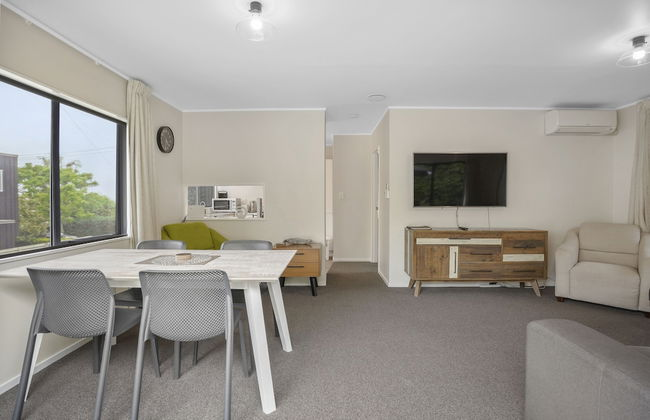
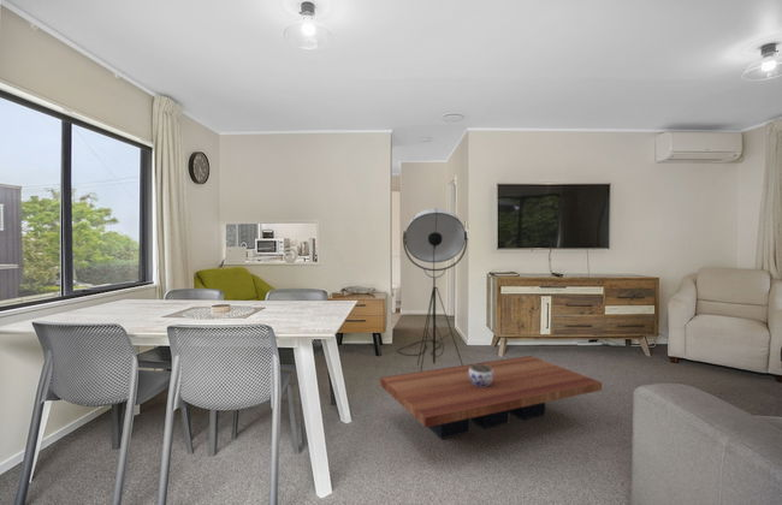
+ jar [469,363,493,387]
+ floor lamp [396,207,469,372]
+ coffee table [379,355,603,440]
